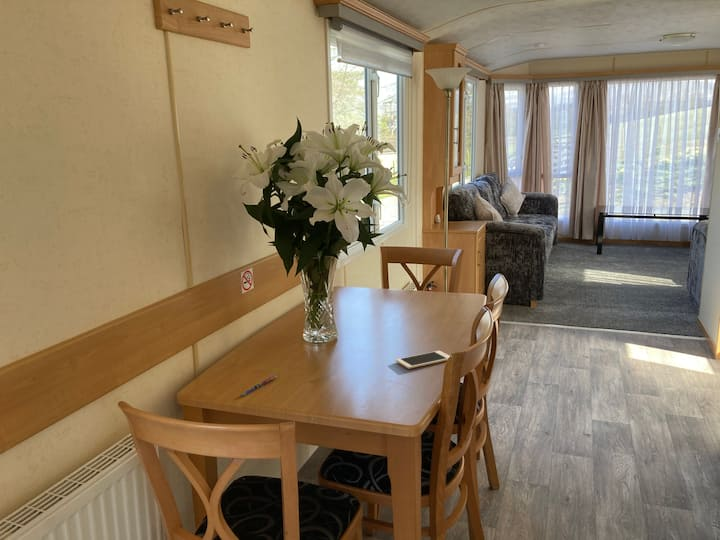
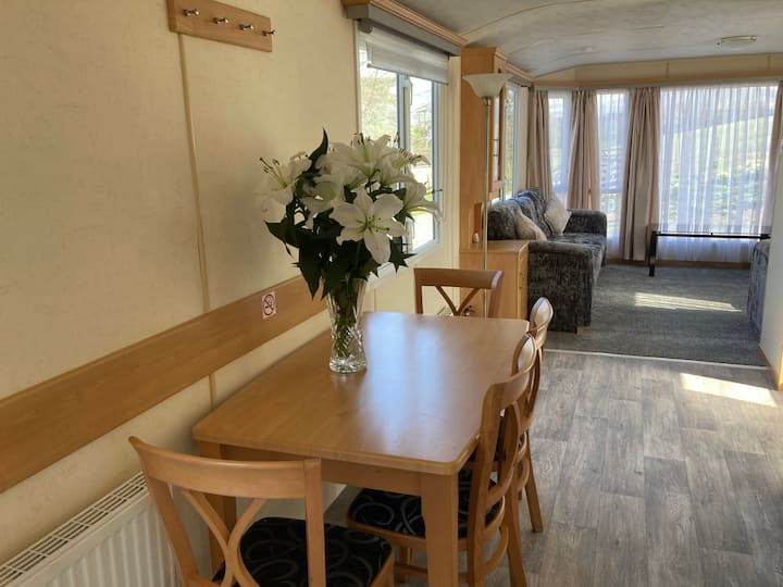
- pen [240,374,278,397]
- cell phone [395,350,451,370]
